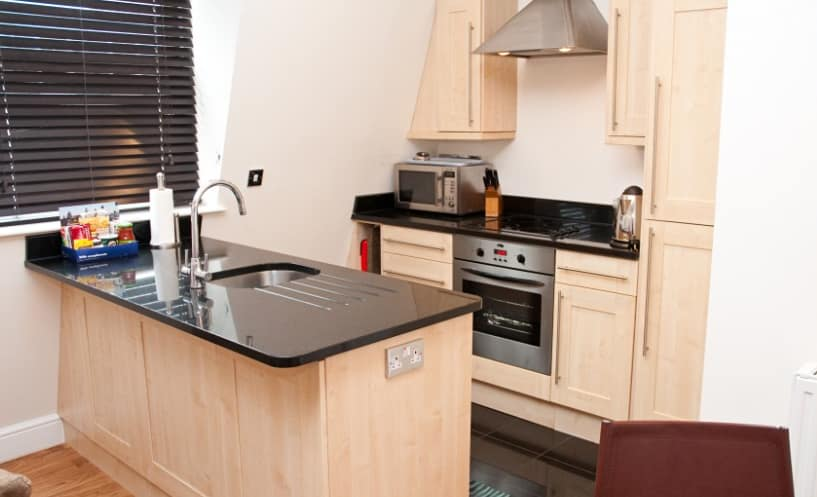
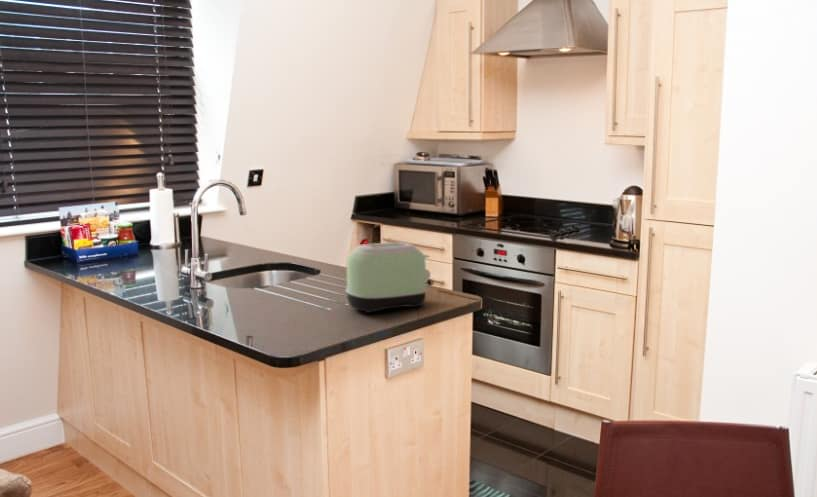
+ toaster [345,241,435,314]
